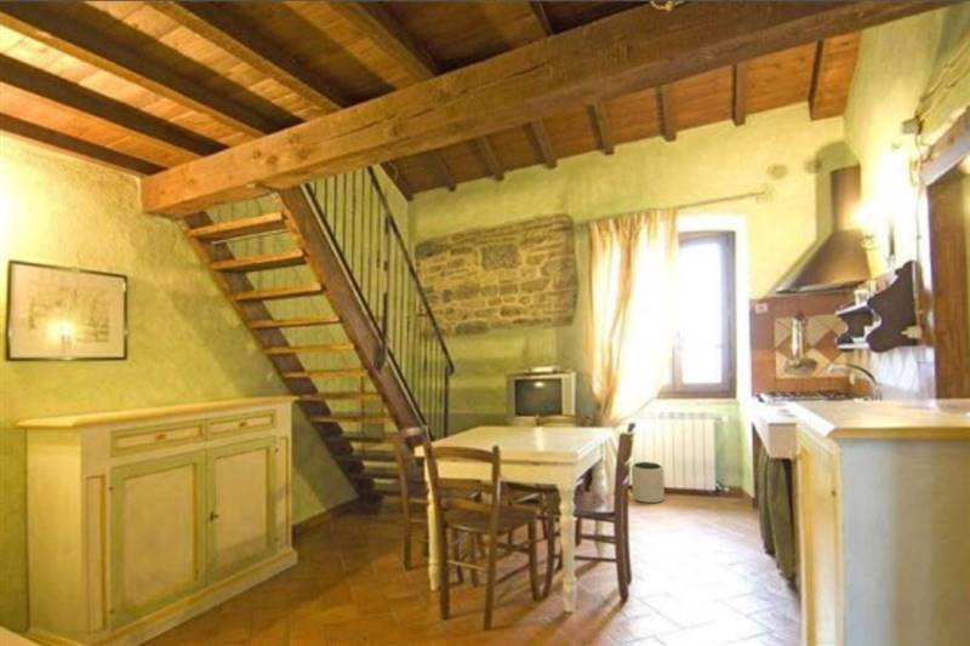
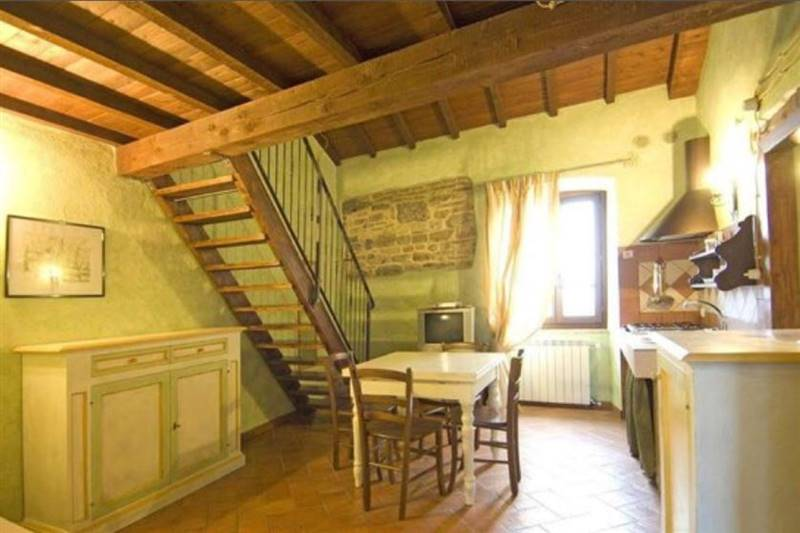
- plant pot [630,461,666,504]
